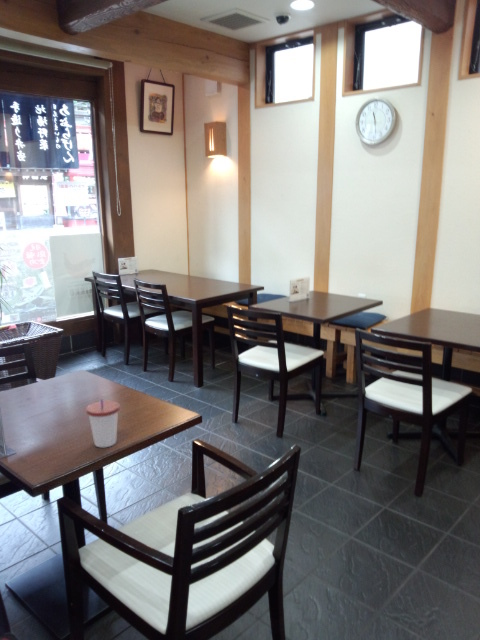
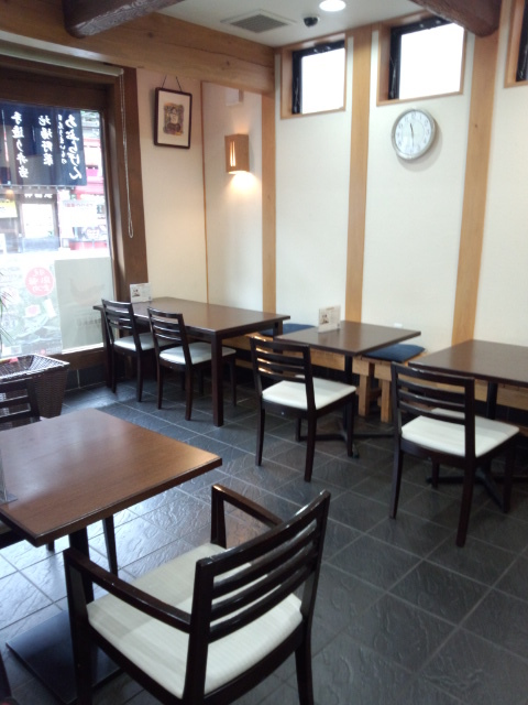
- cup [85,398,120,448]
